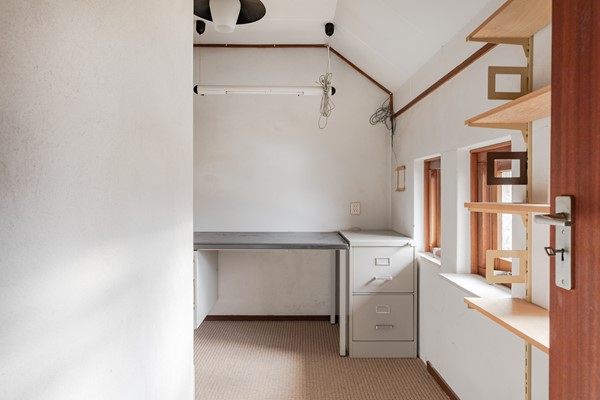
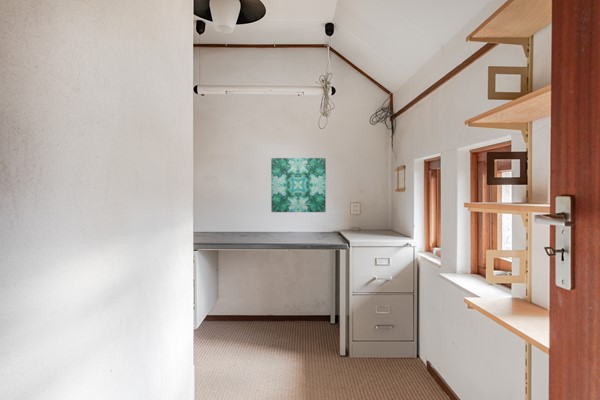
+ wall art [270,157,327,213]
